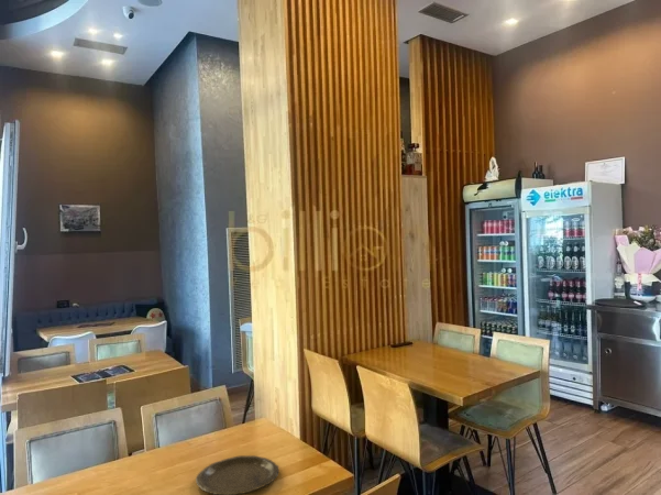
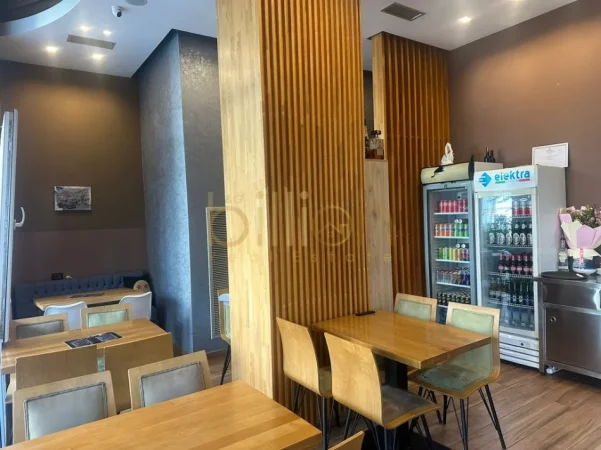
- plate [195,454,279,495]
